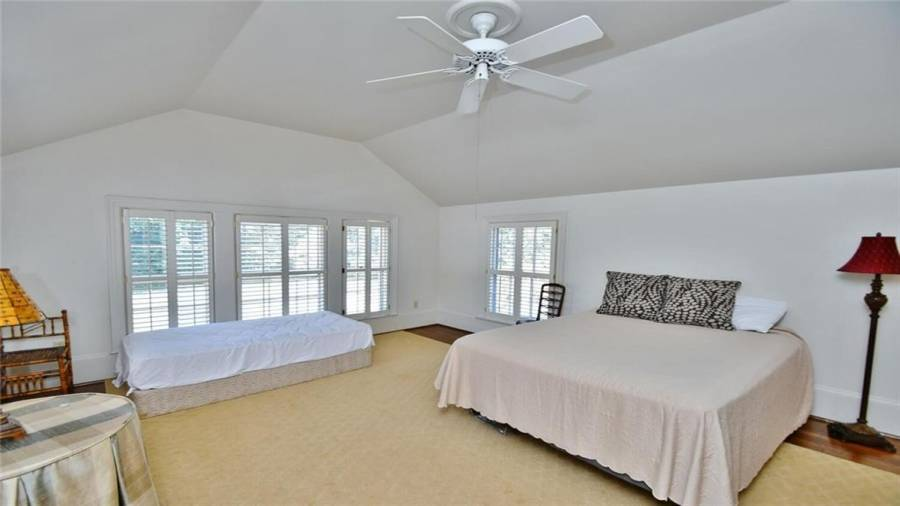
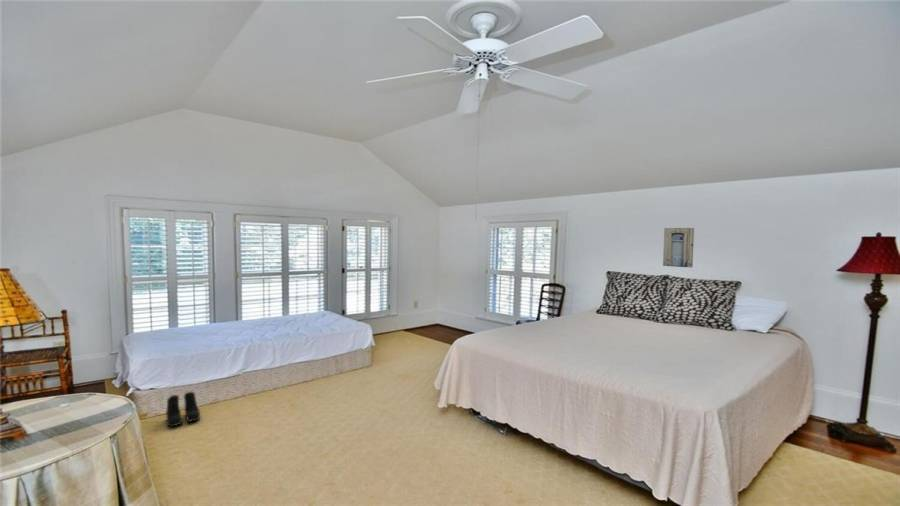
+ wall art [662,227,695,269]
+ boots [165,390,201,428]
